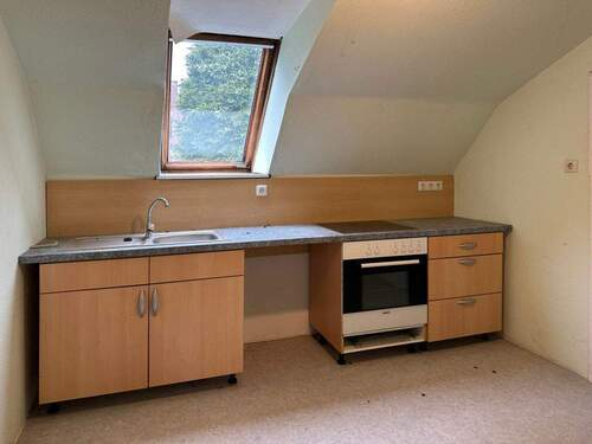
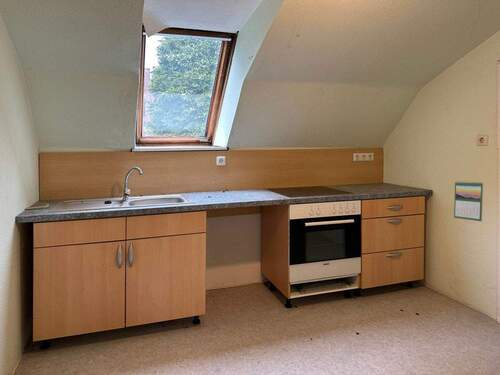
+ calendar [453,180,484,222]
